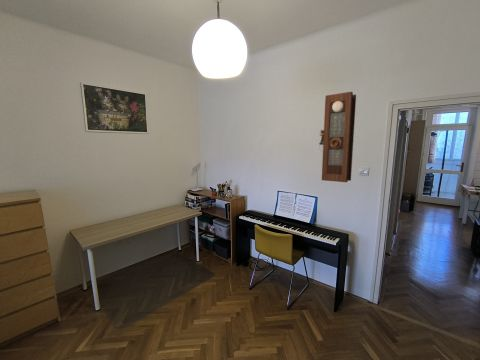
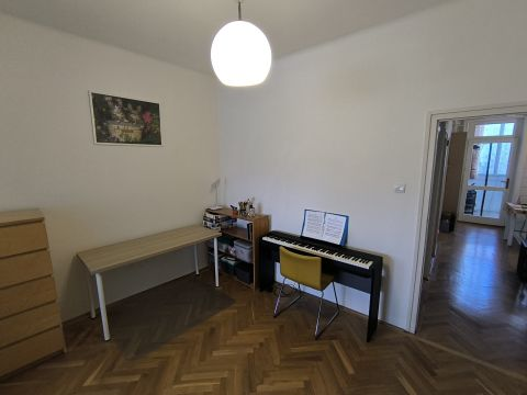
- pendulum clock [318,91,357,183]
